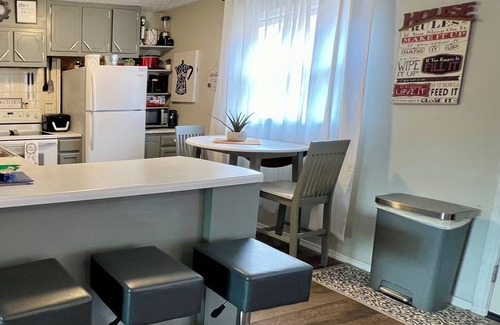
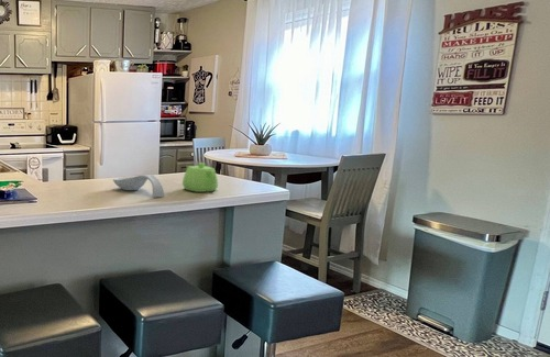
+ teapot [182,161,219,193]
+ spoon rest [112,174,165,199]
